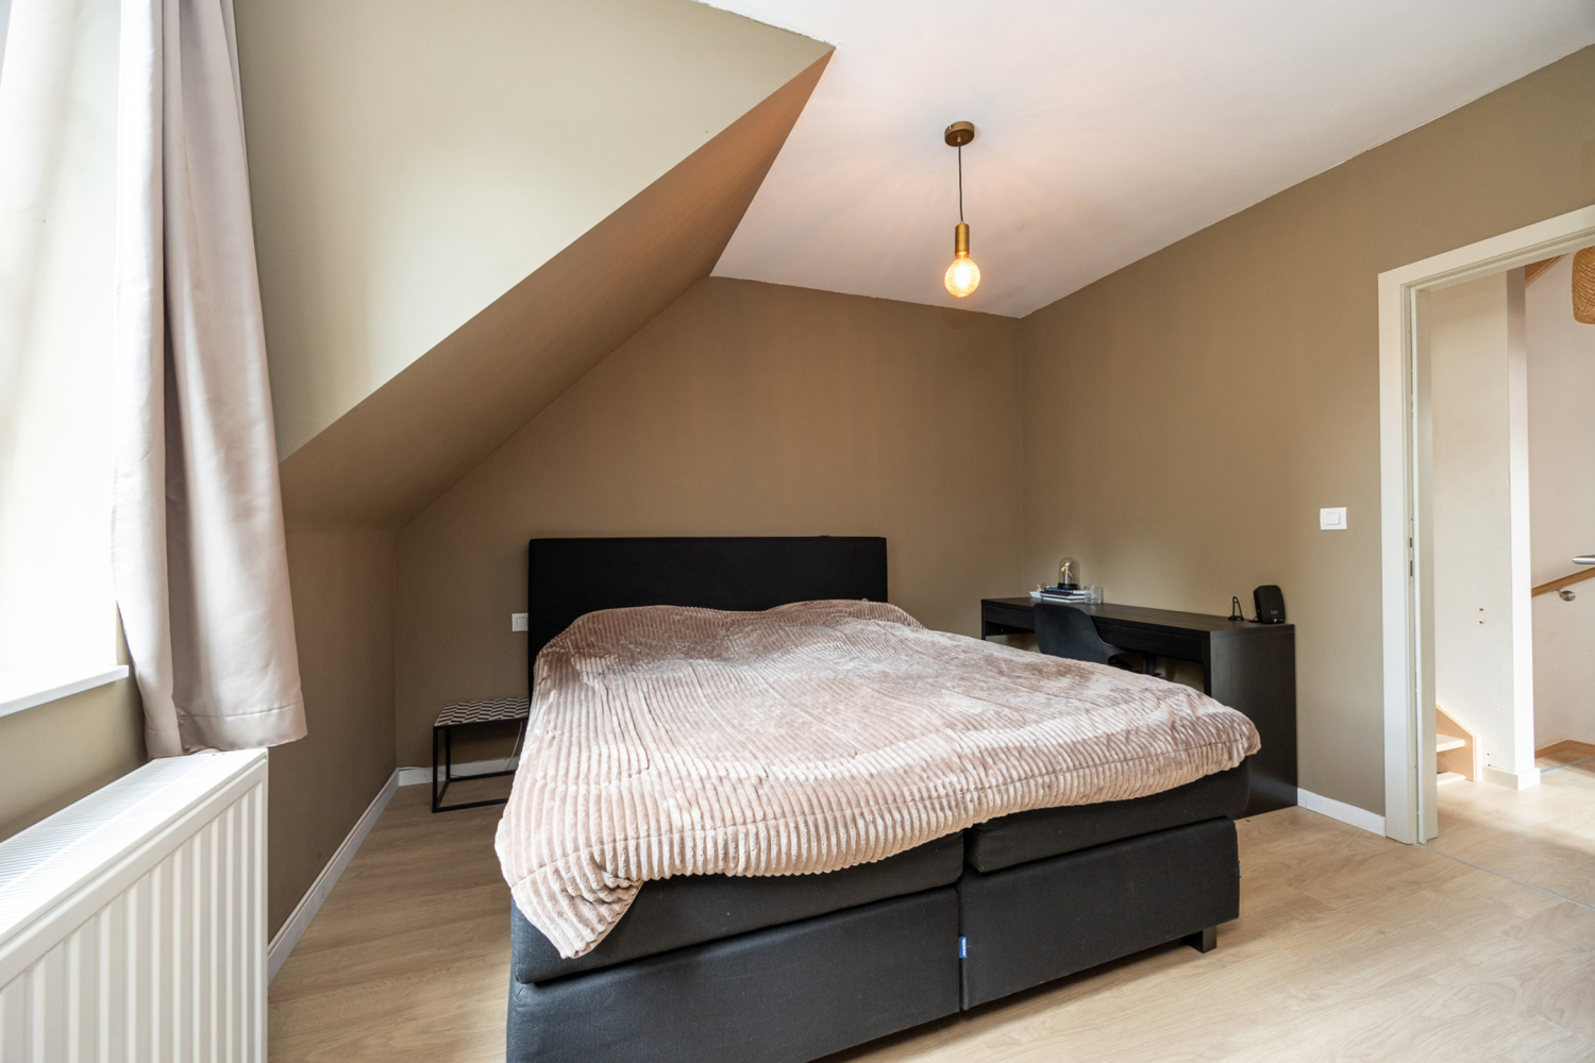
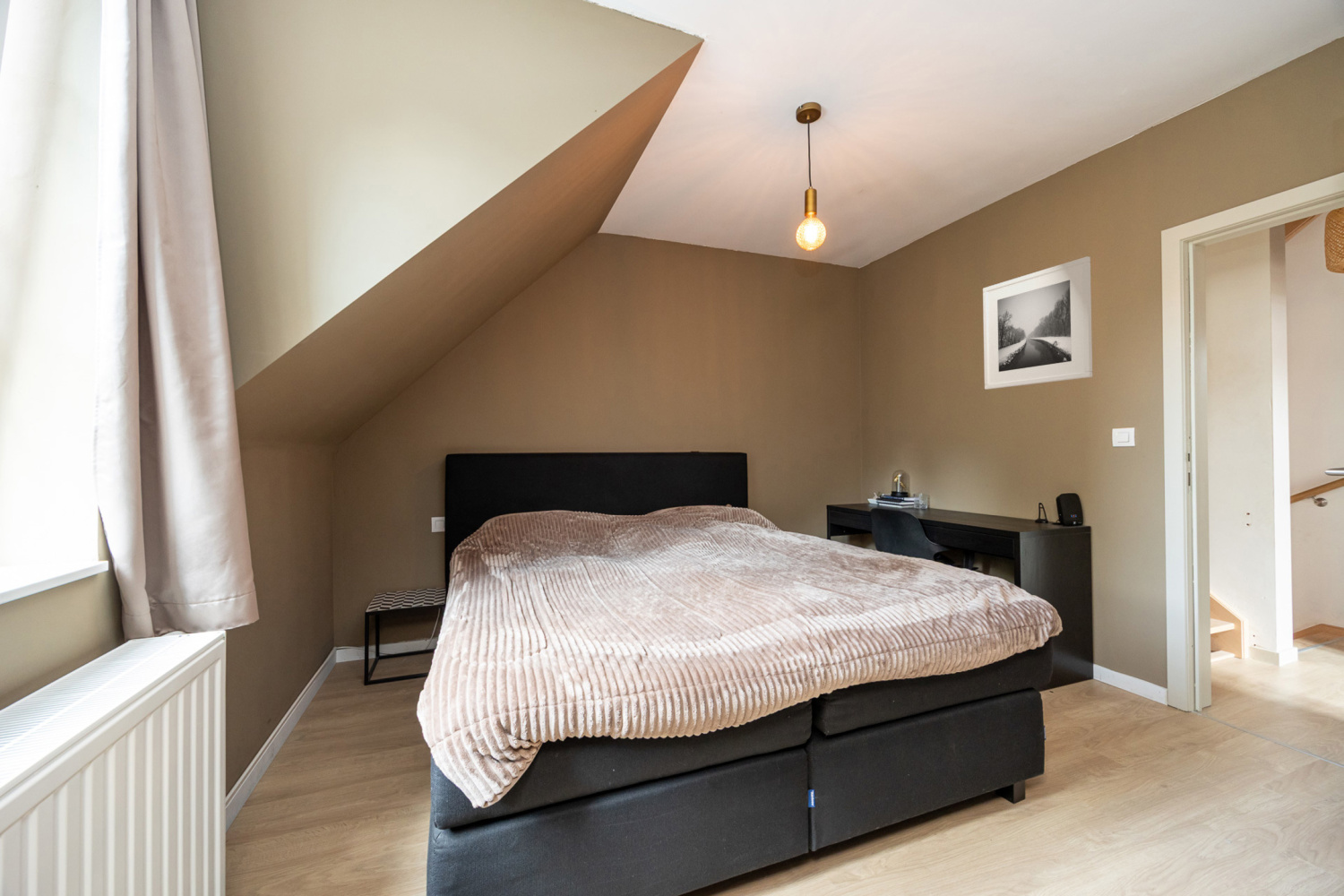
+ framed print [982,255,1093,391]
